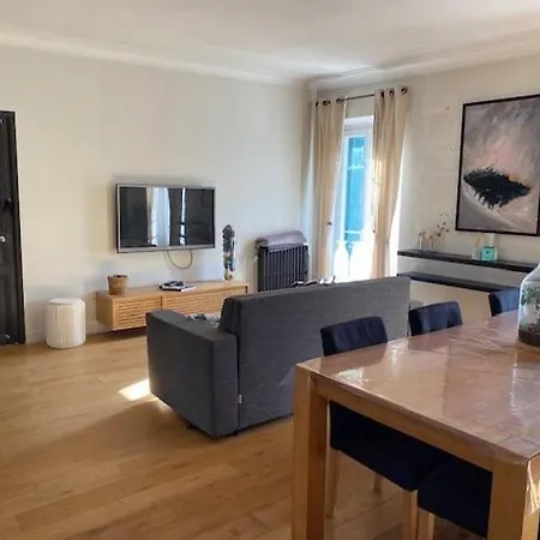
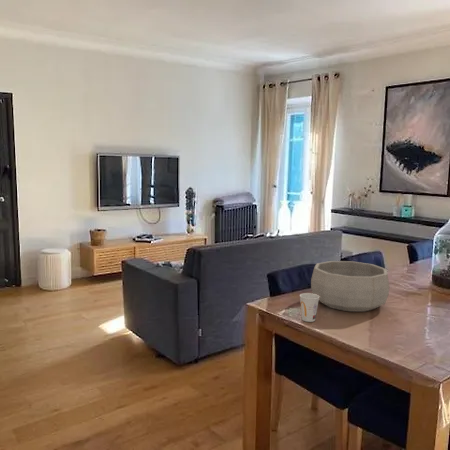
+ decorative bowl [310,260,390,313]
+ cup [299,292,320,323]
